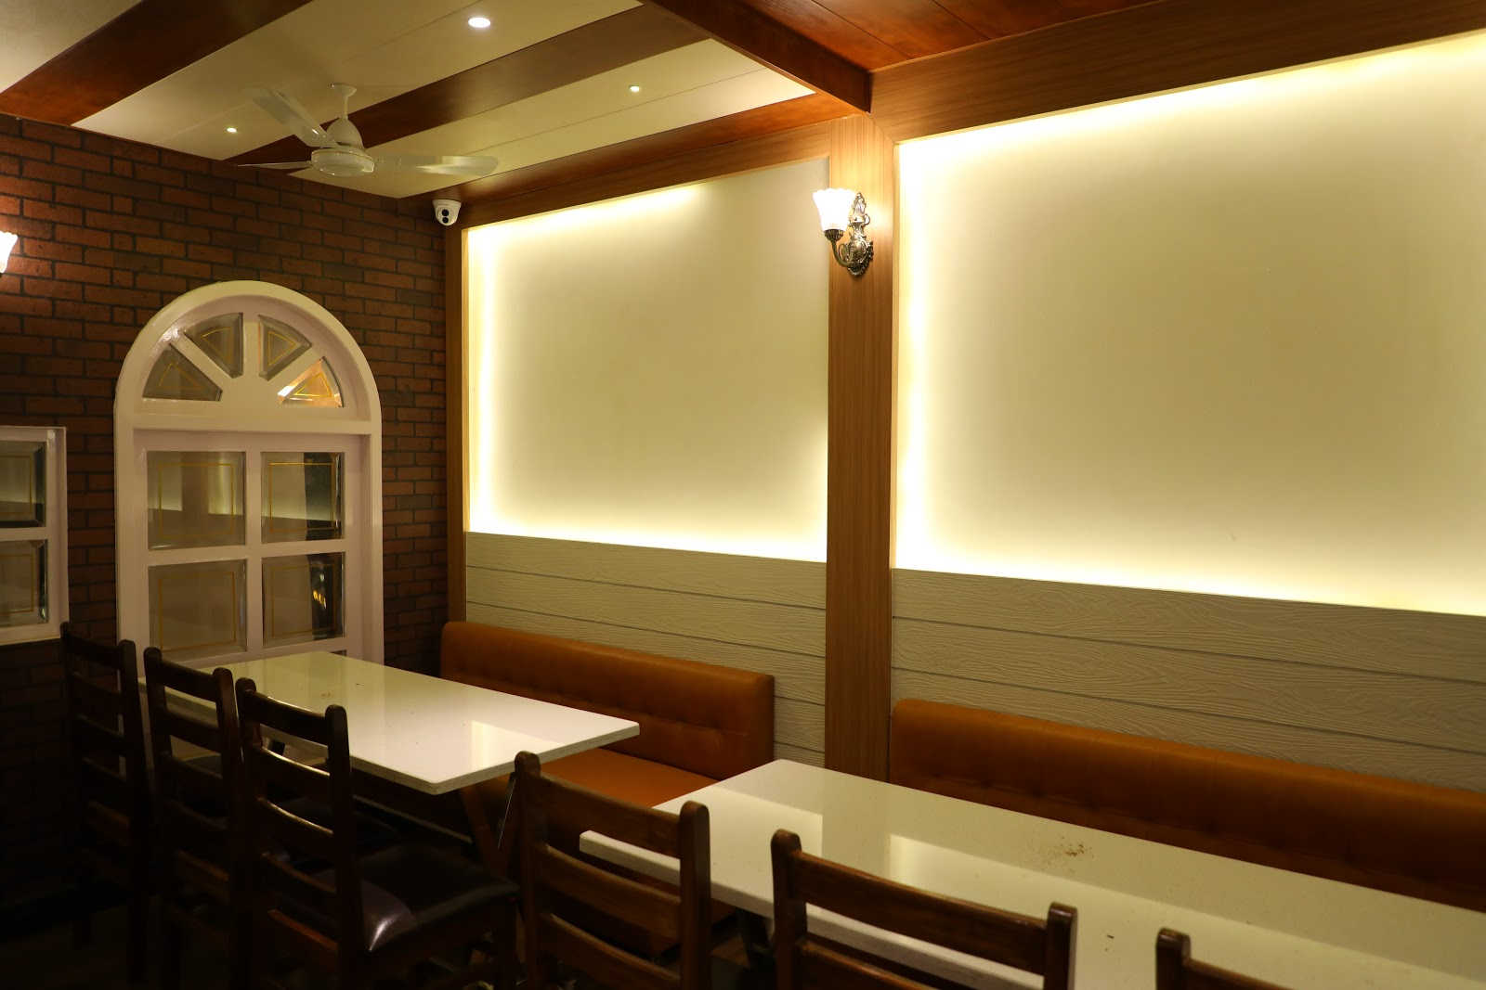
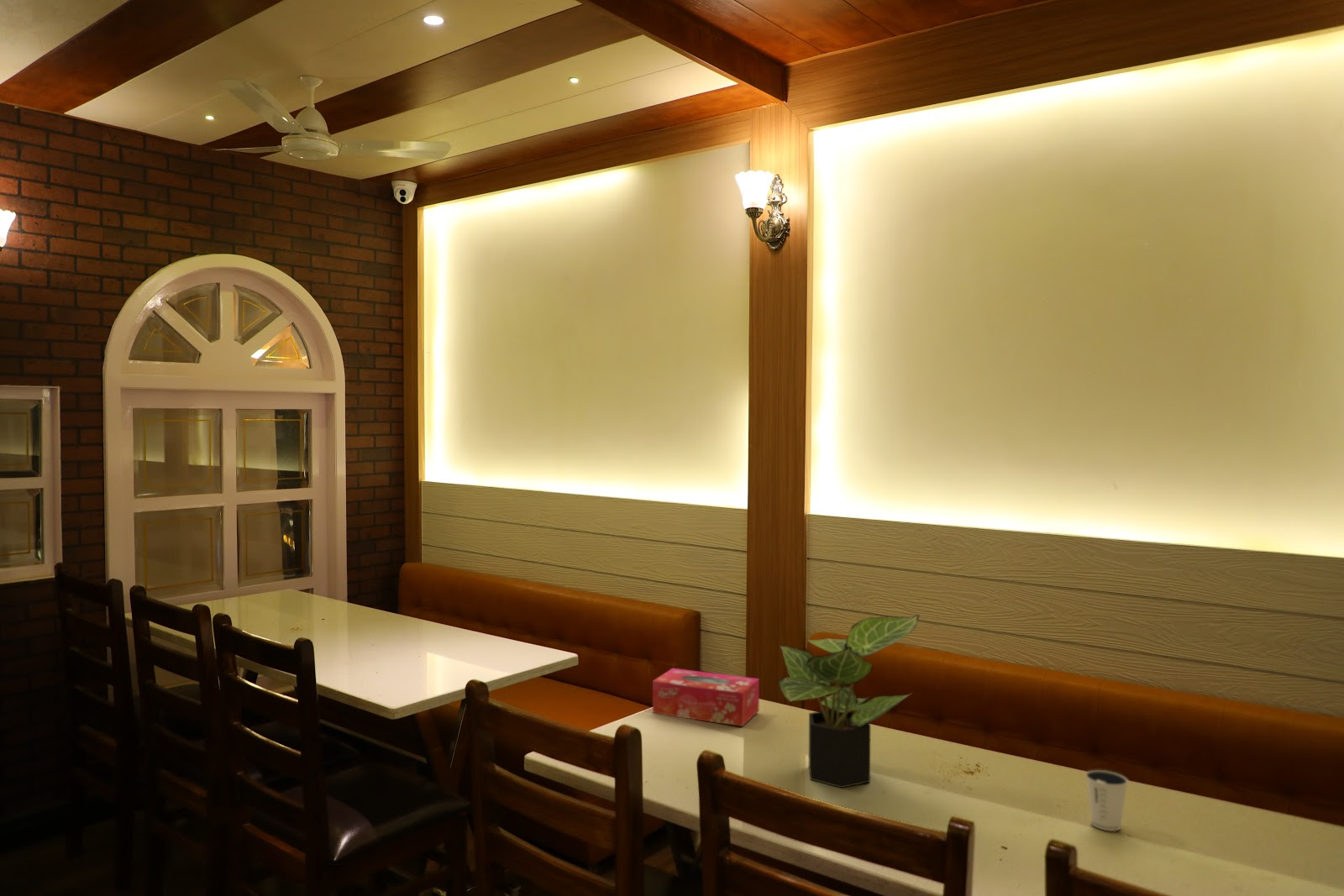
+ tissue box [652,668,760,727]
+ dixie cup [1084,769,1129,832]
+ potted plant [777,614,921,789]
